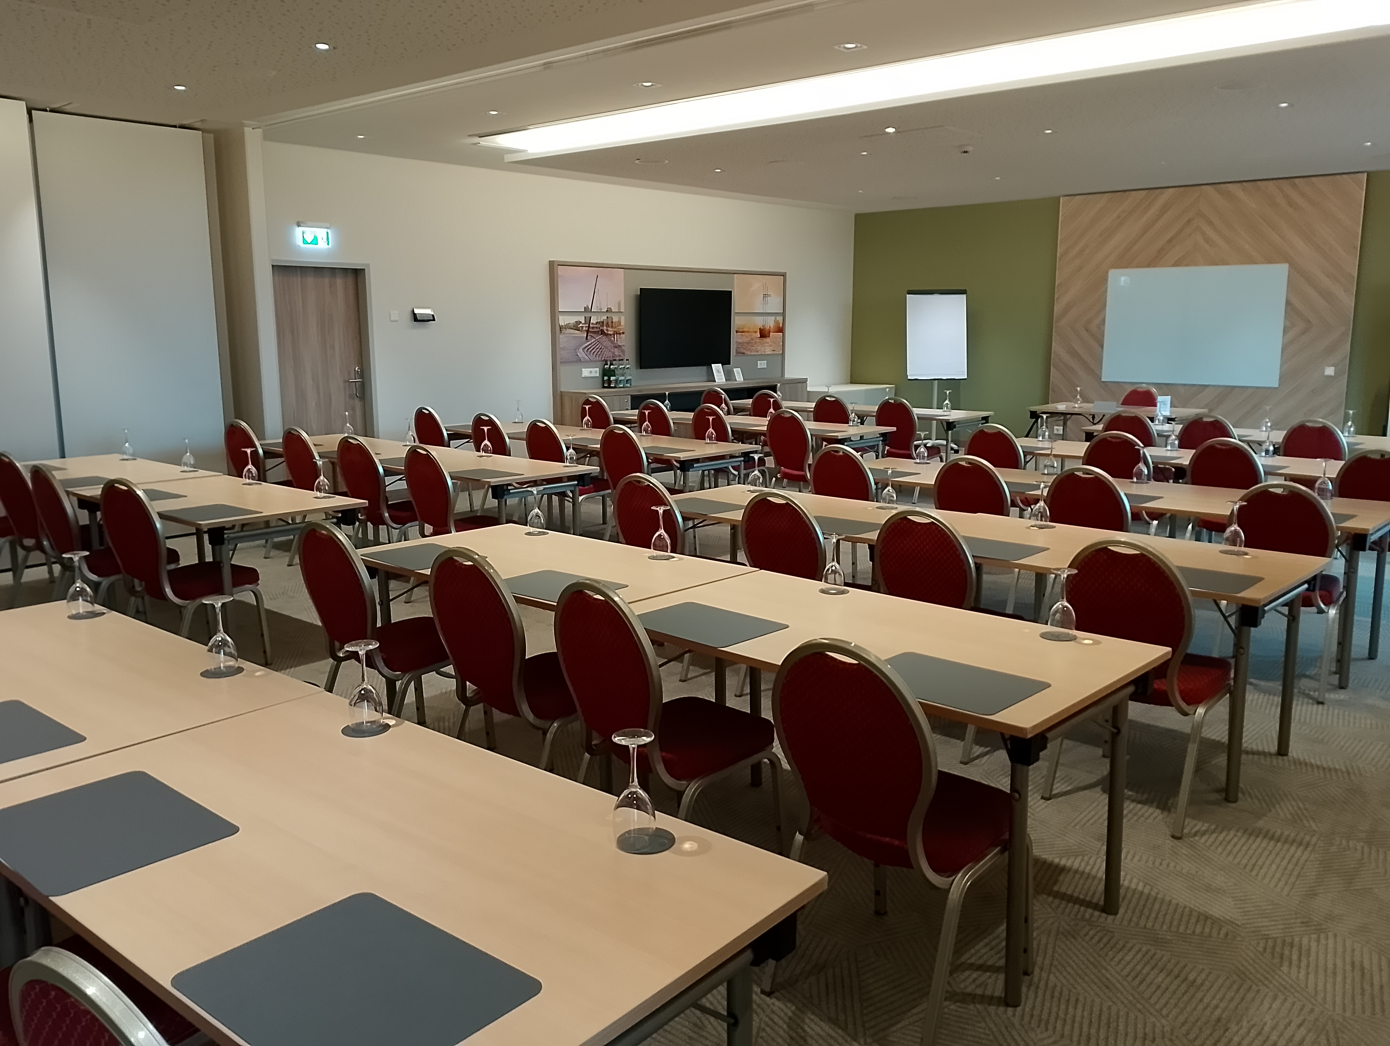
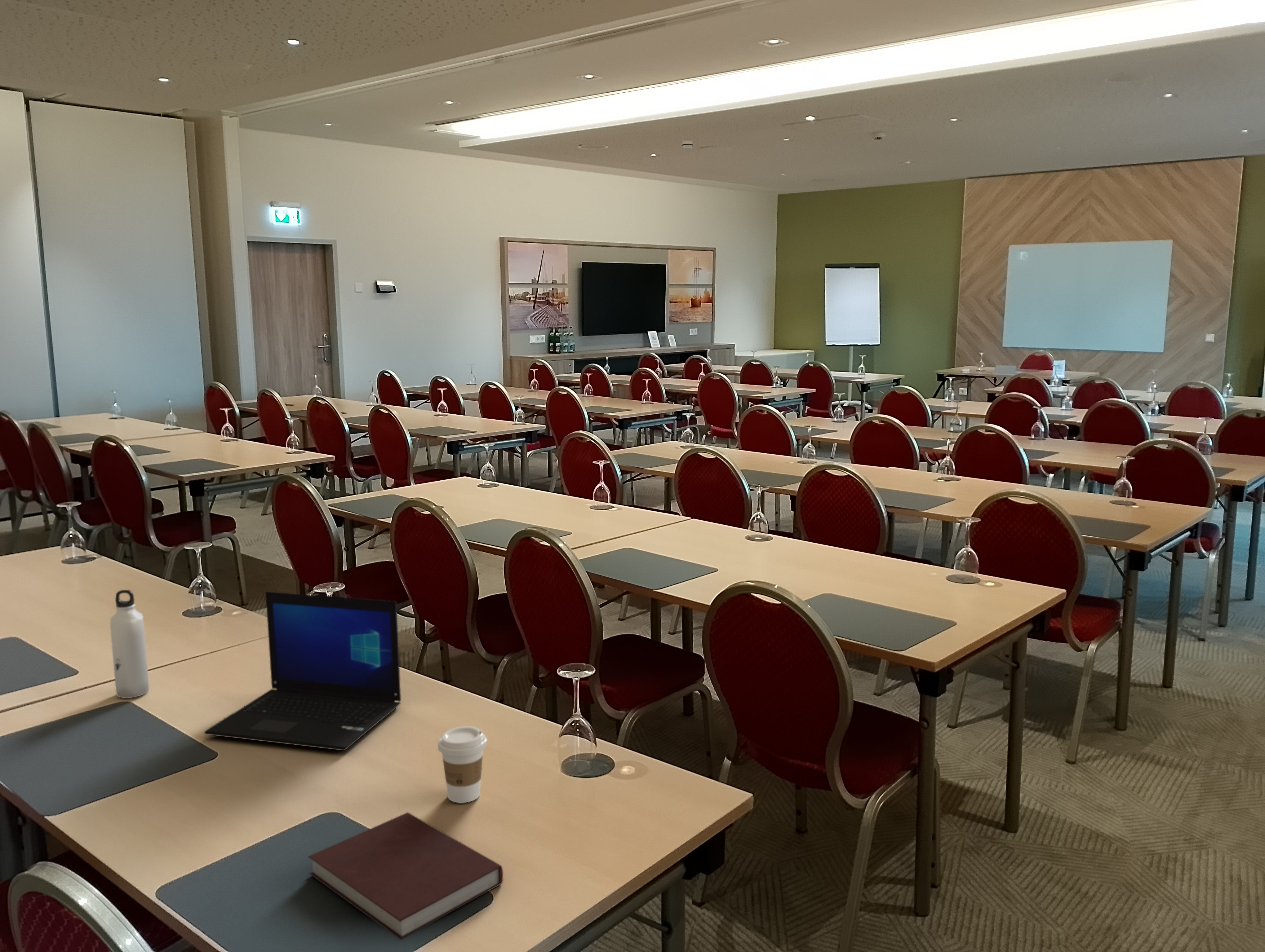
+ laptop [204,591,402,751]
+ coffee cup [437,726,487,803]
+ smoke detector [681,140,693,149]
+ notebook [308,812,504,940]
+ water bottle [110,589,149,699]
